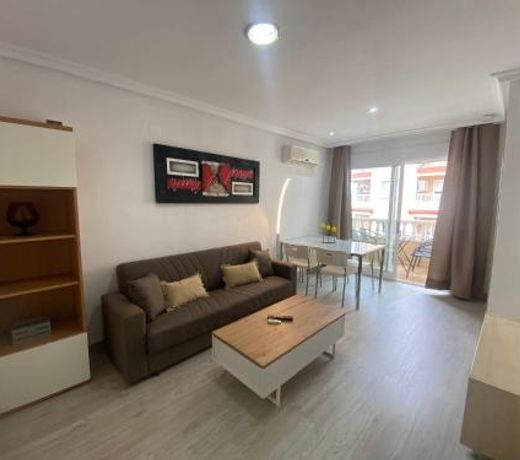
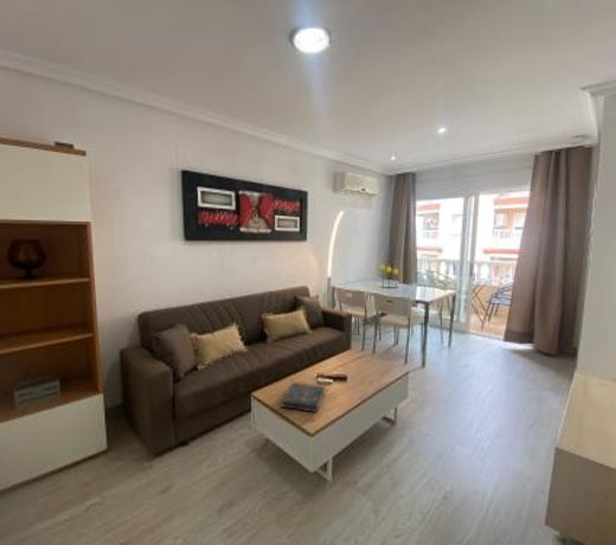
+ book [280,382,326,413]
